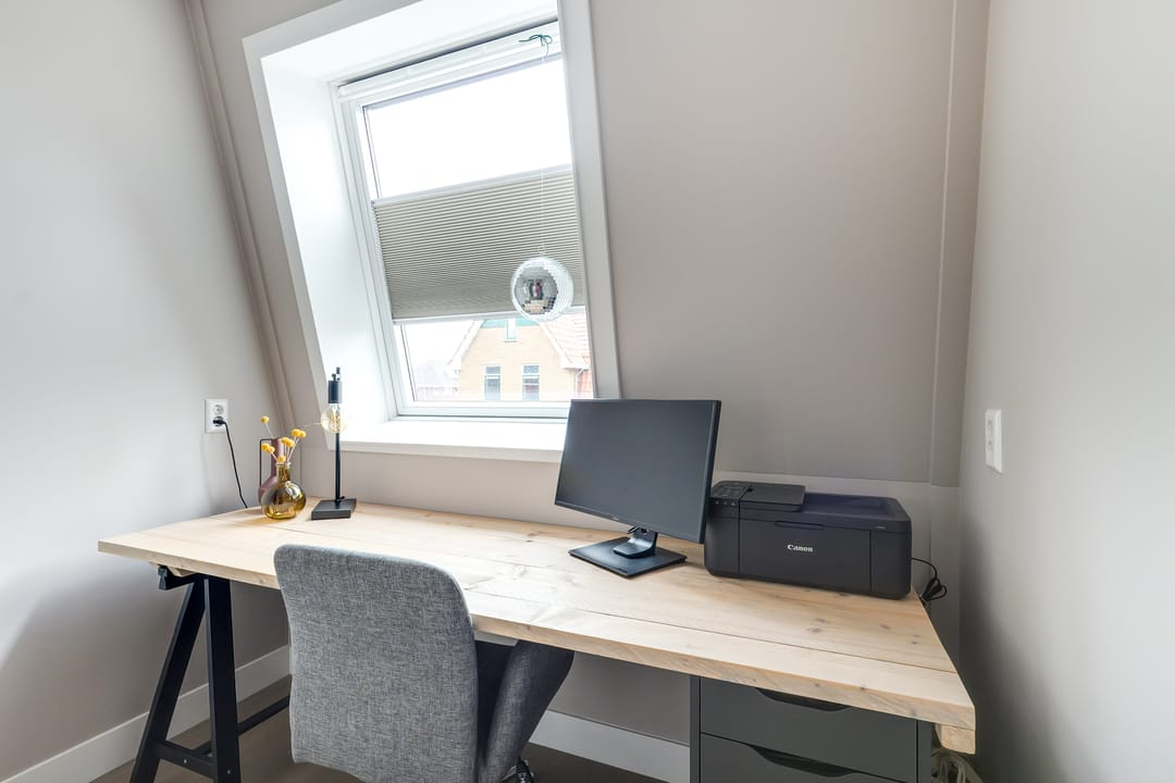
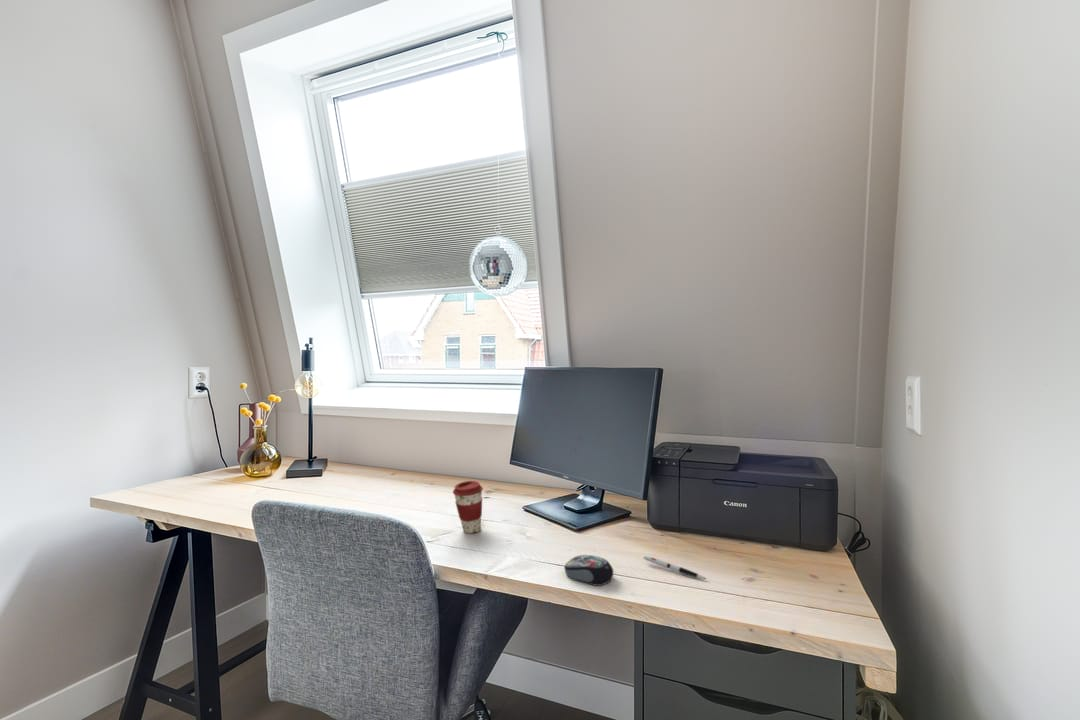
+ pen [643,555,707,580]
+ coffee cup [452,480,484,535]
+ computer mouse [564,554,614,587]
